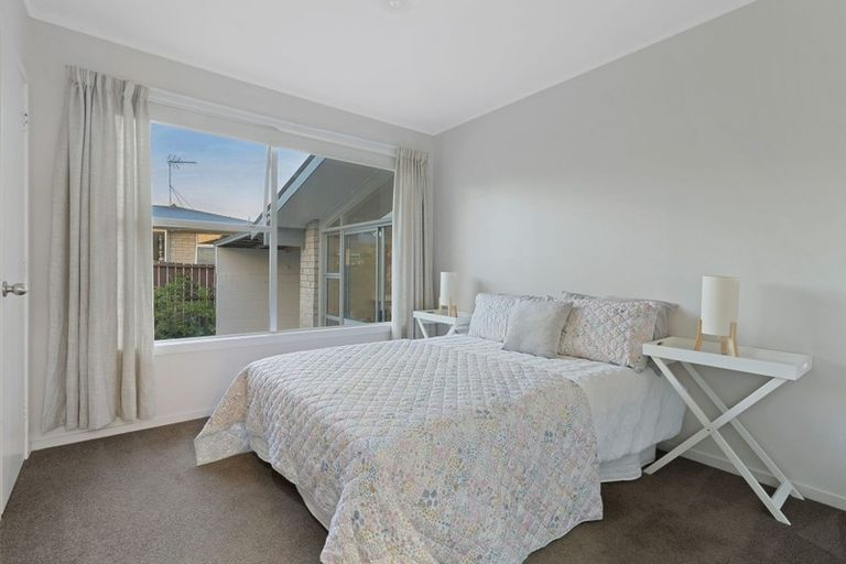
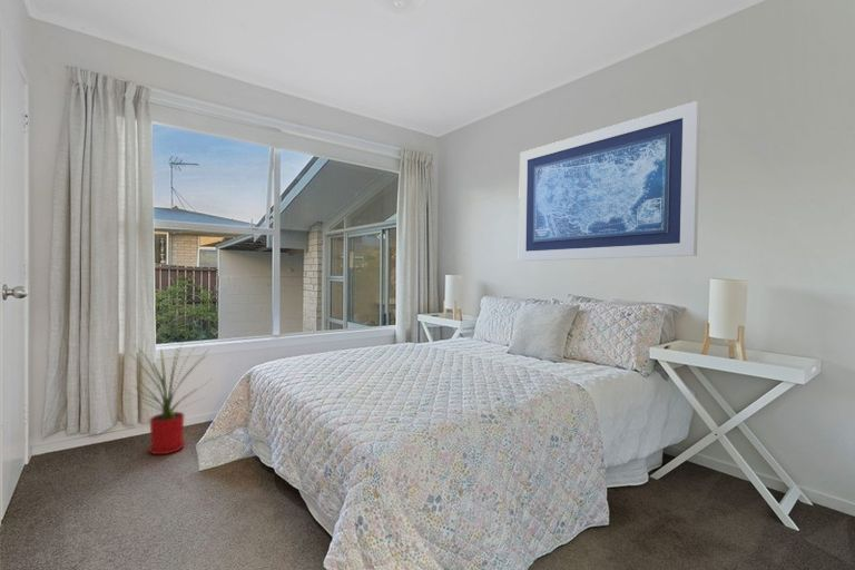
+ wall art [518,100,701,262]
+ house plant [118,340,212,455]
